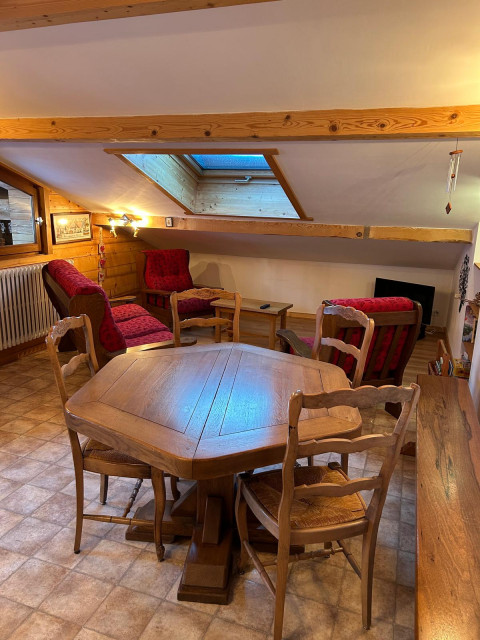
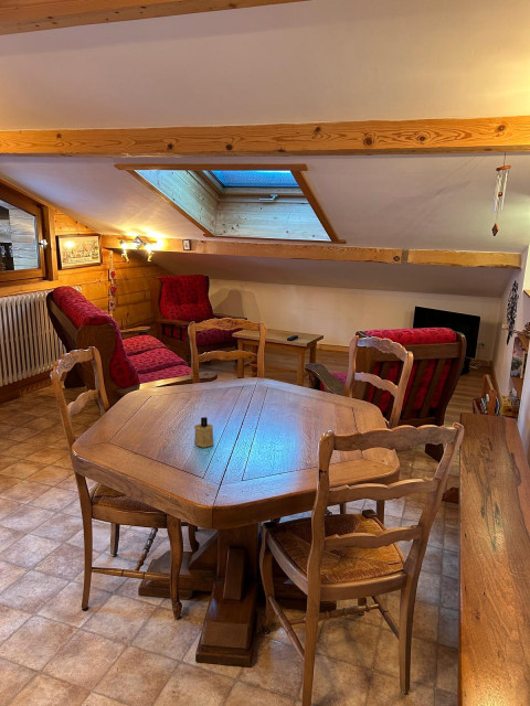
+ candle [193,416,215,448]
